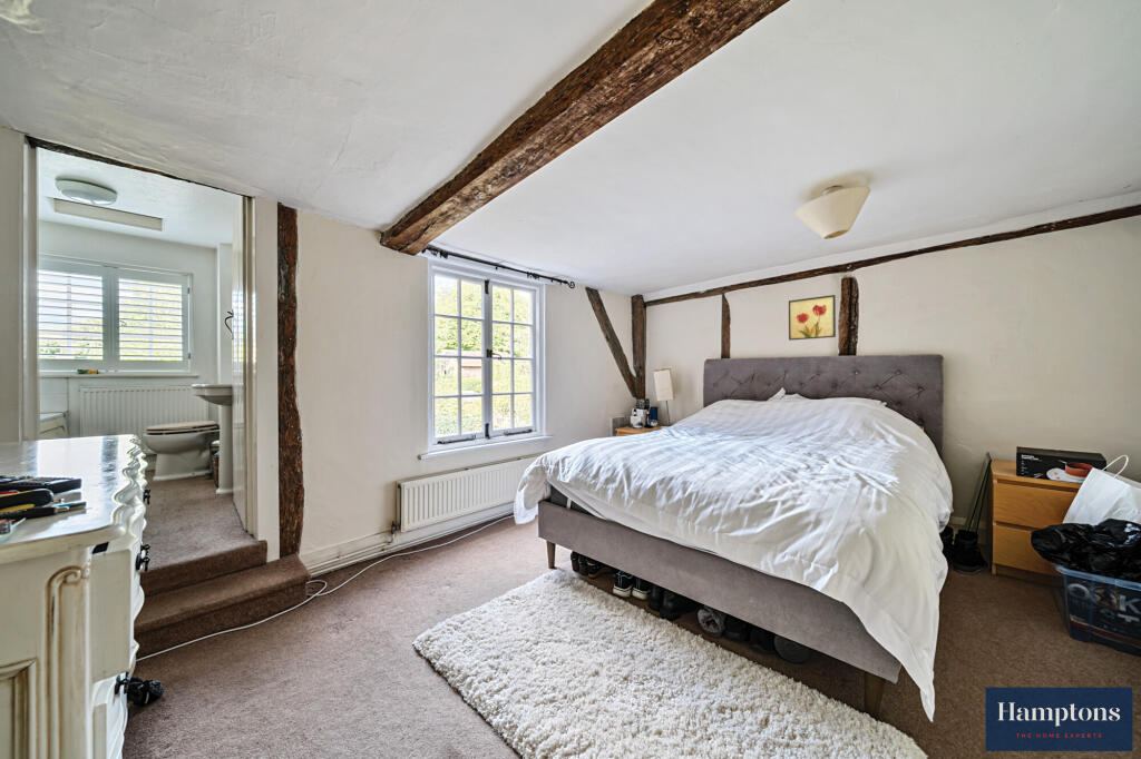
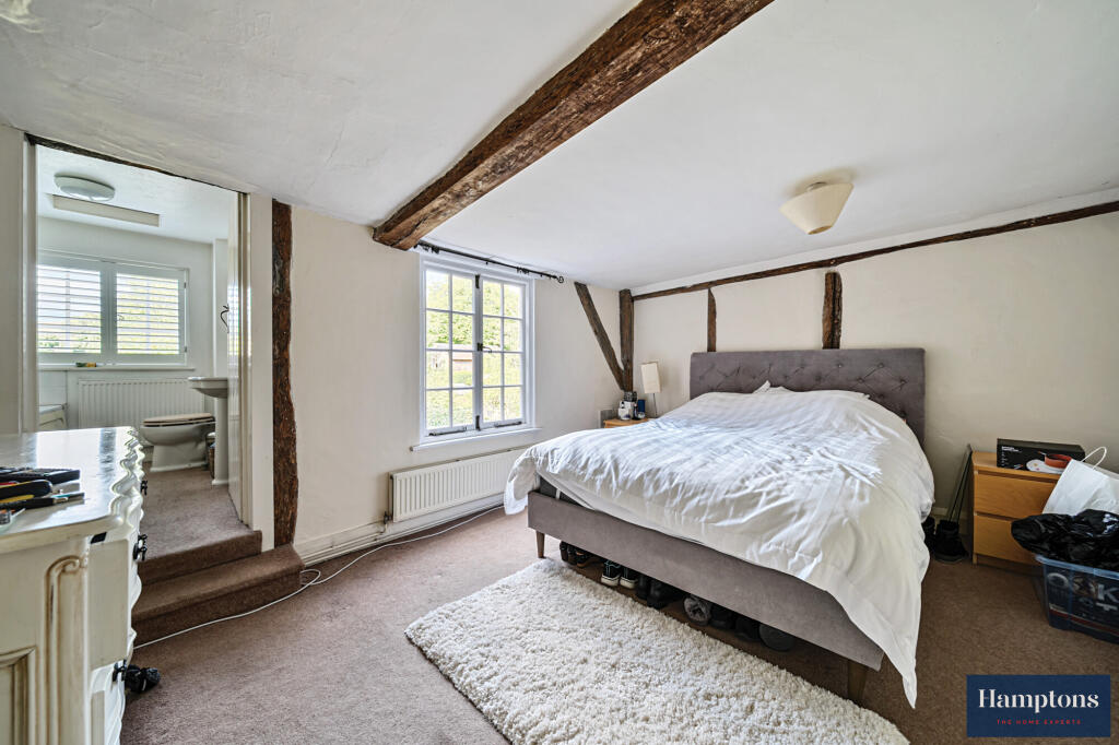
- wall art [788,294,837,342]
